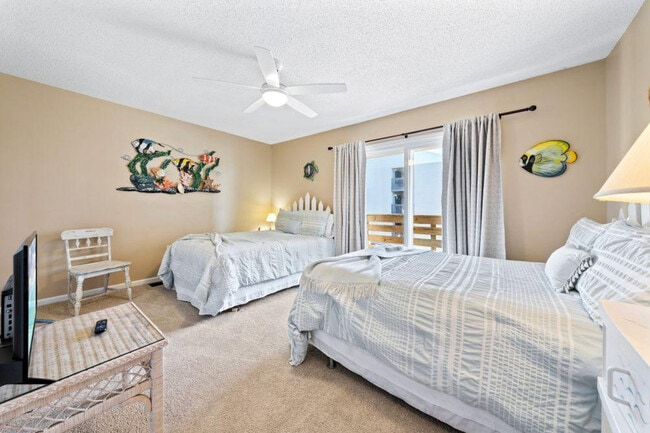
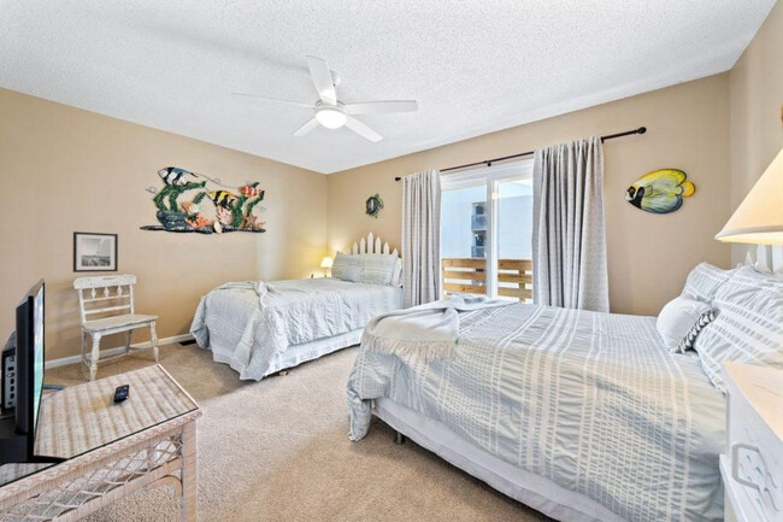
+ wall art [72,230,119,274]
